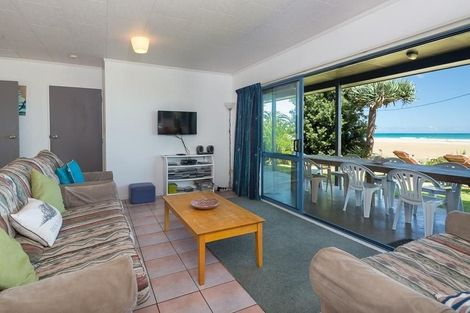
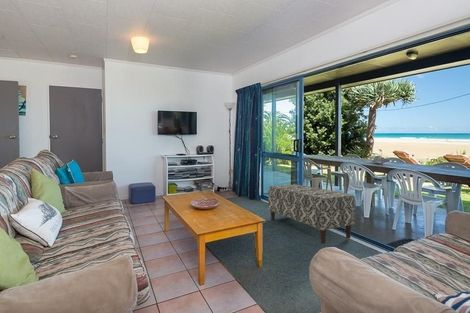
+ bench [267,183,356,245]
